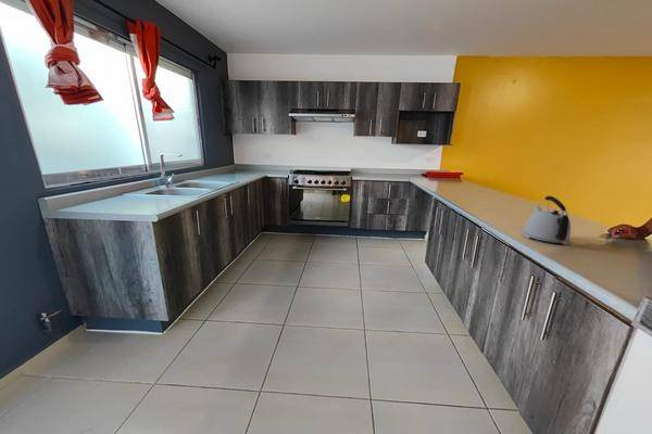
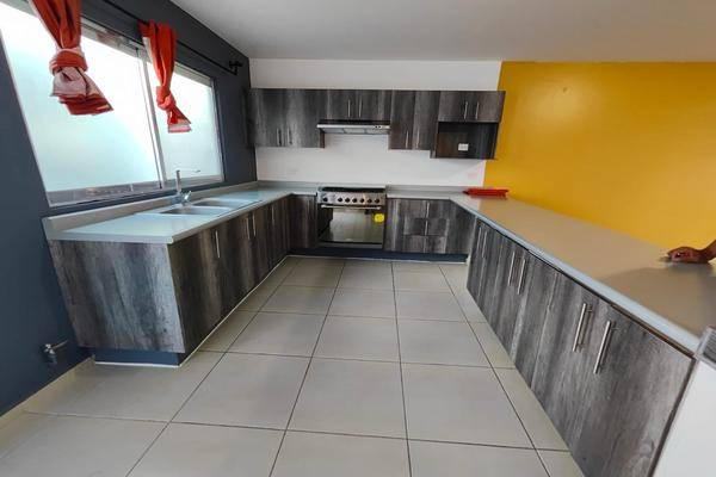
- kettle [522,195,572,245]
